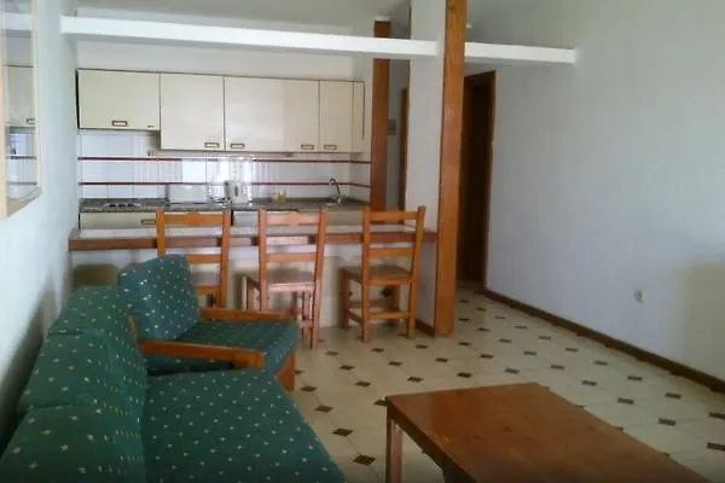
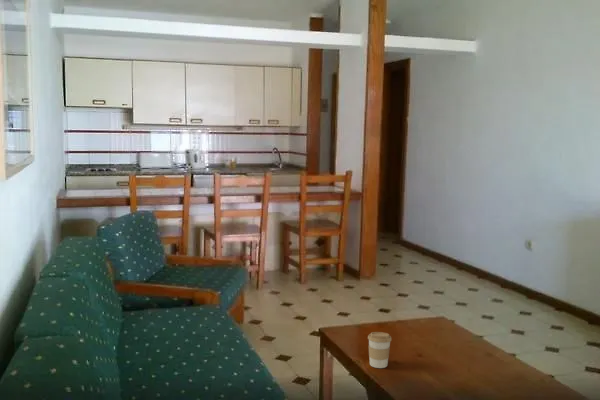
+ coffee cup [367,331,392,369]
